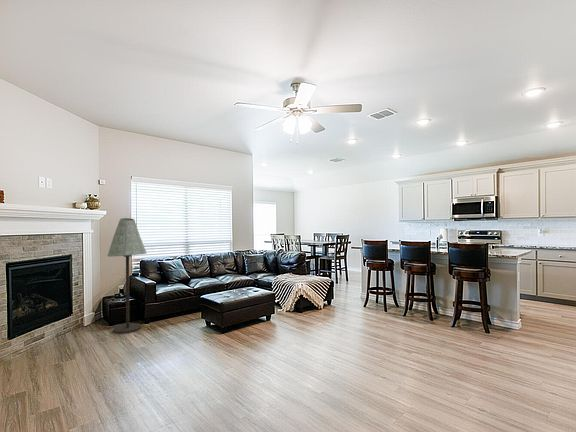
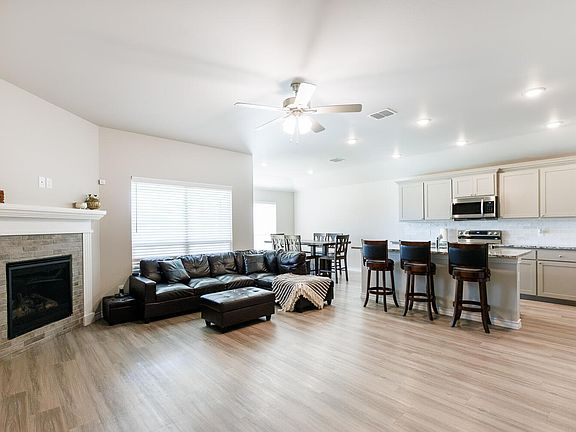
- floor lamp [106,217,148,335]
